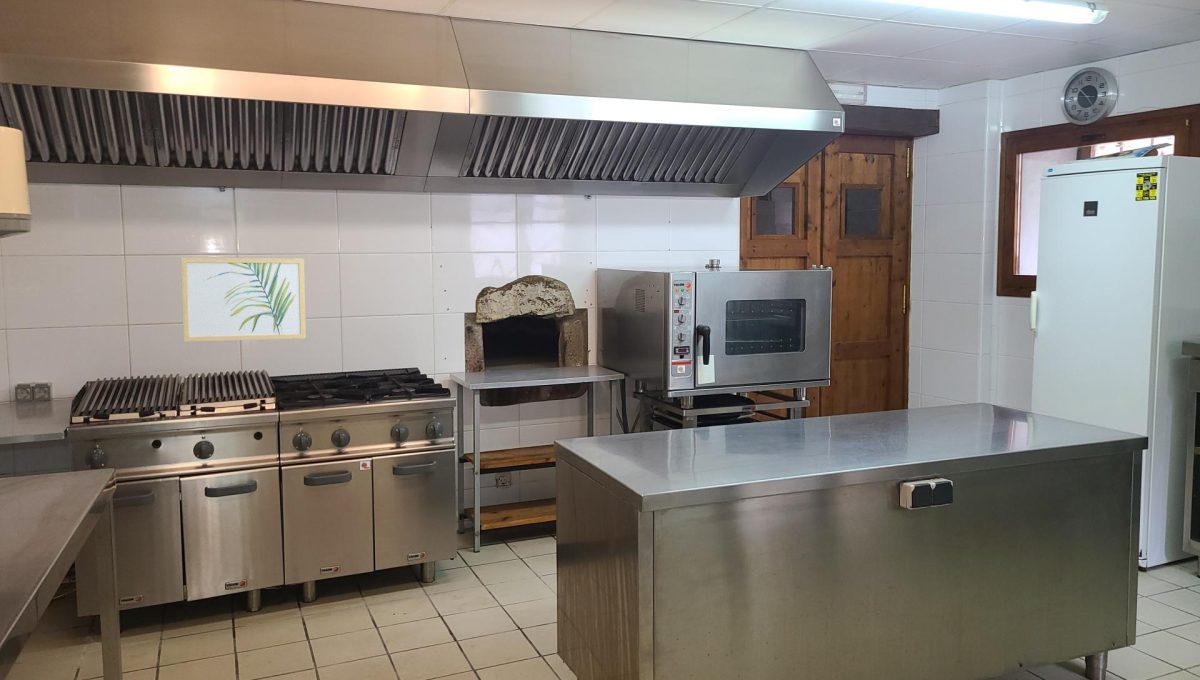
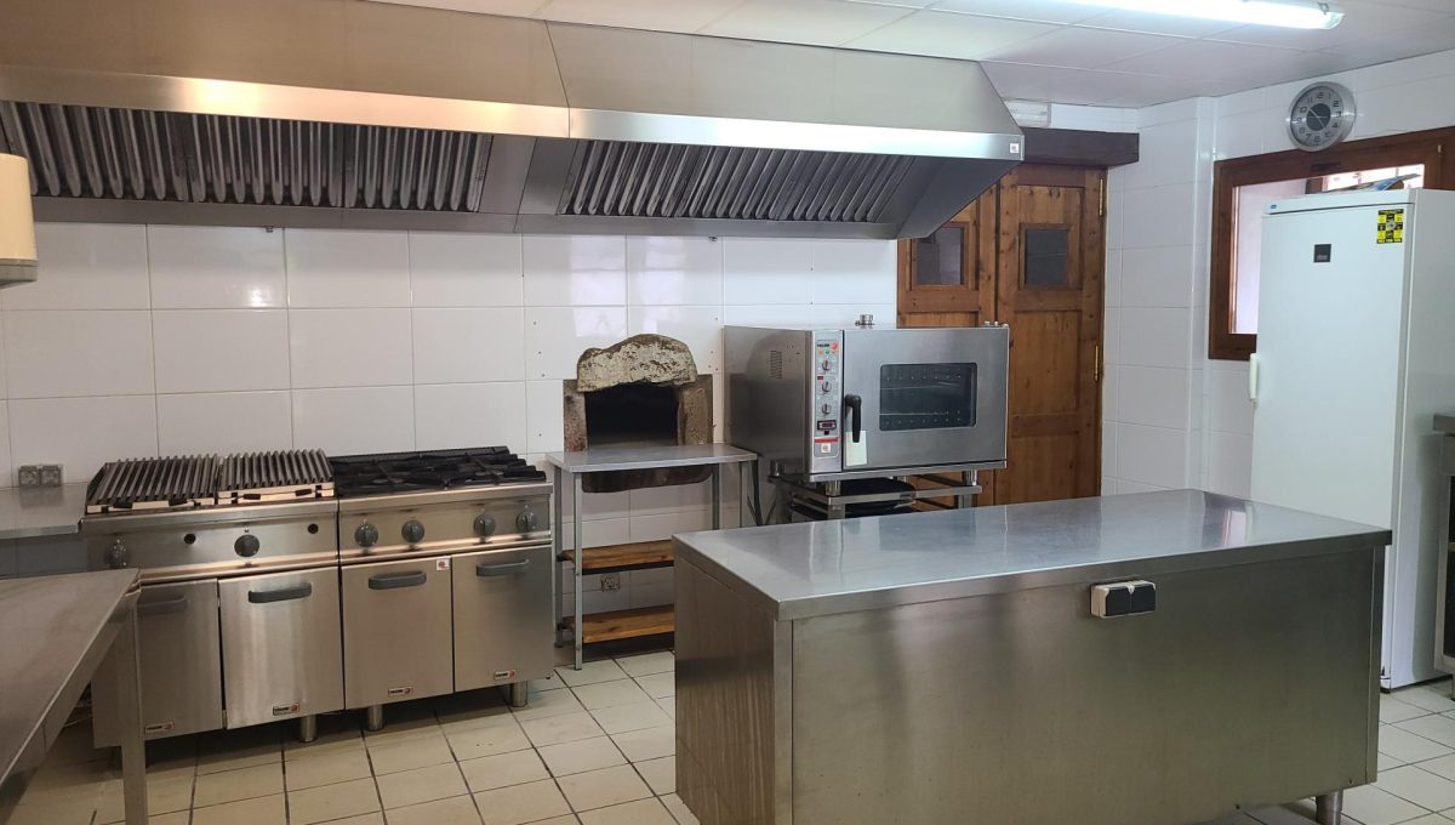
- wall art [180,257,307,343]
